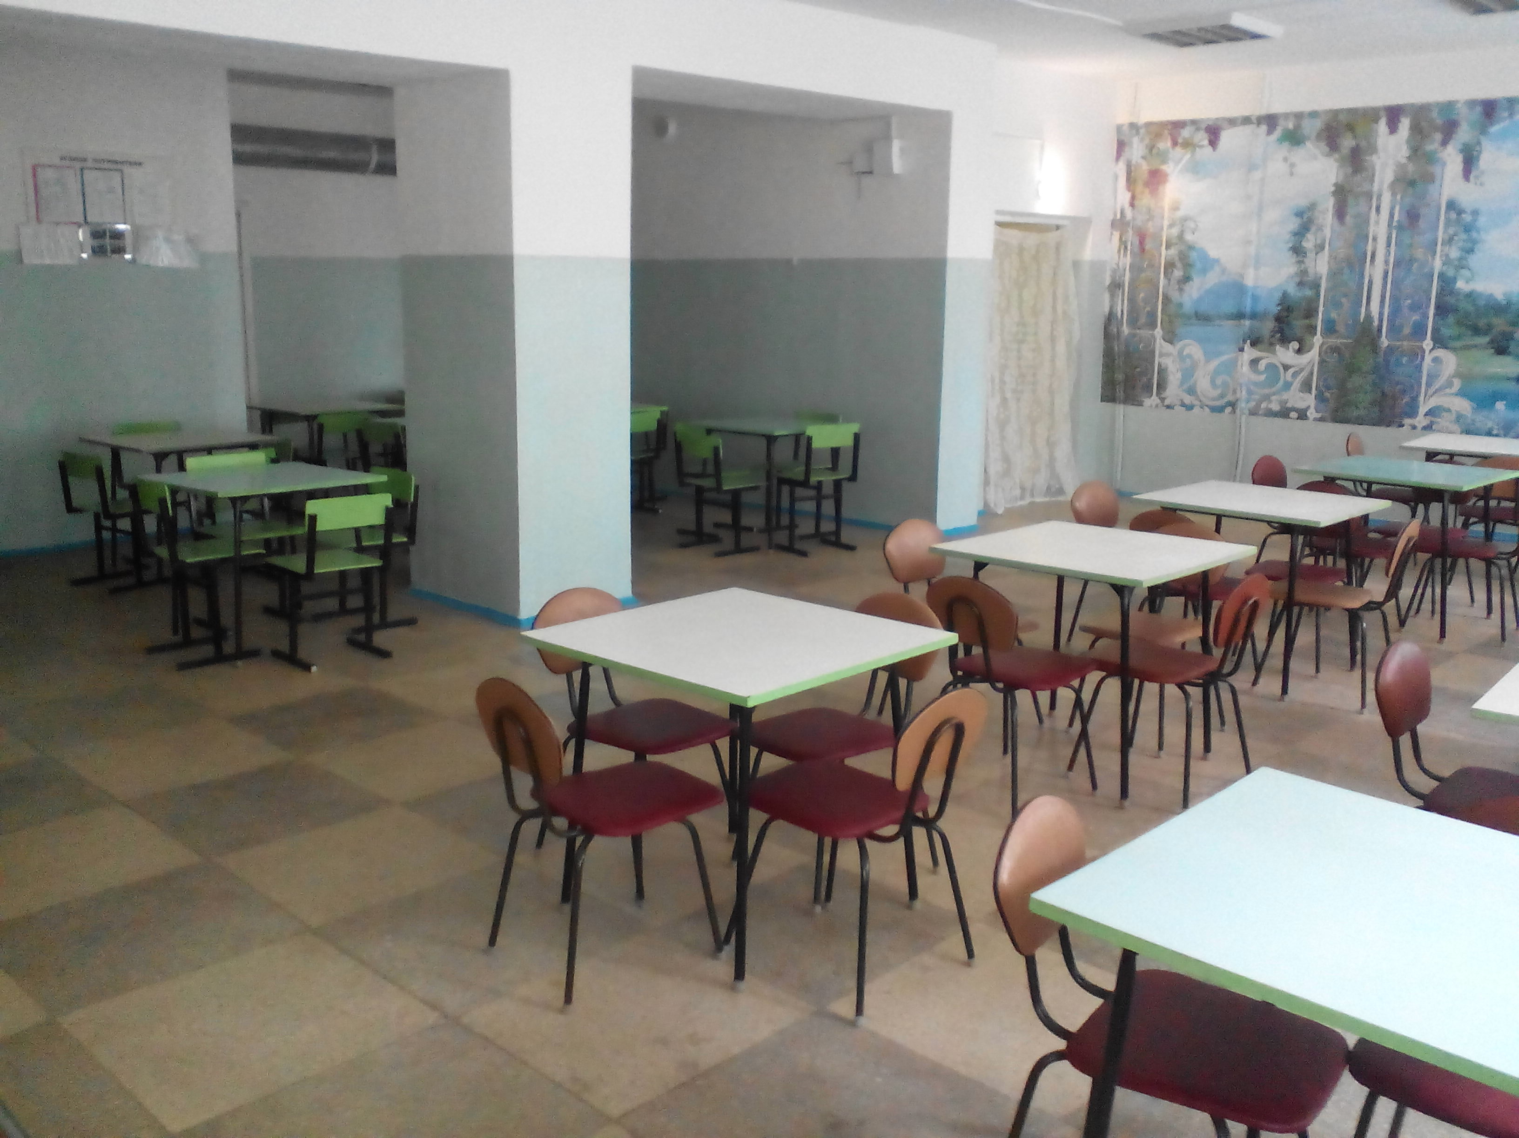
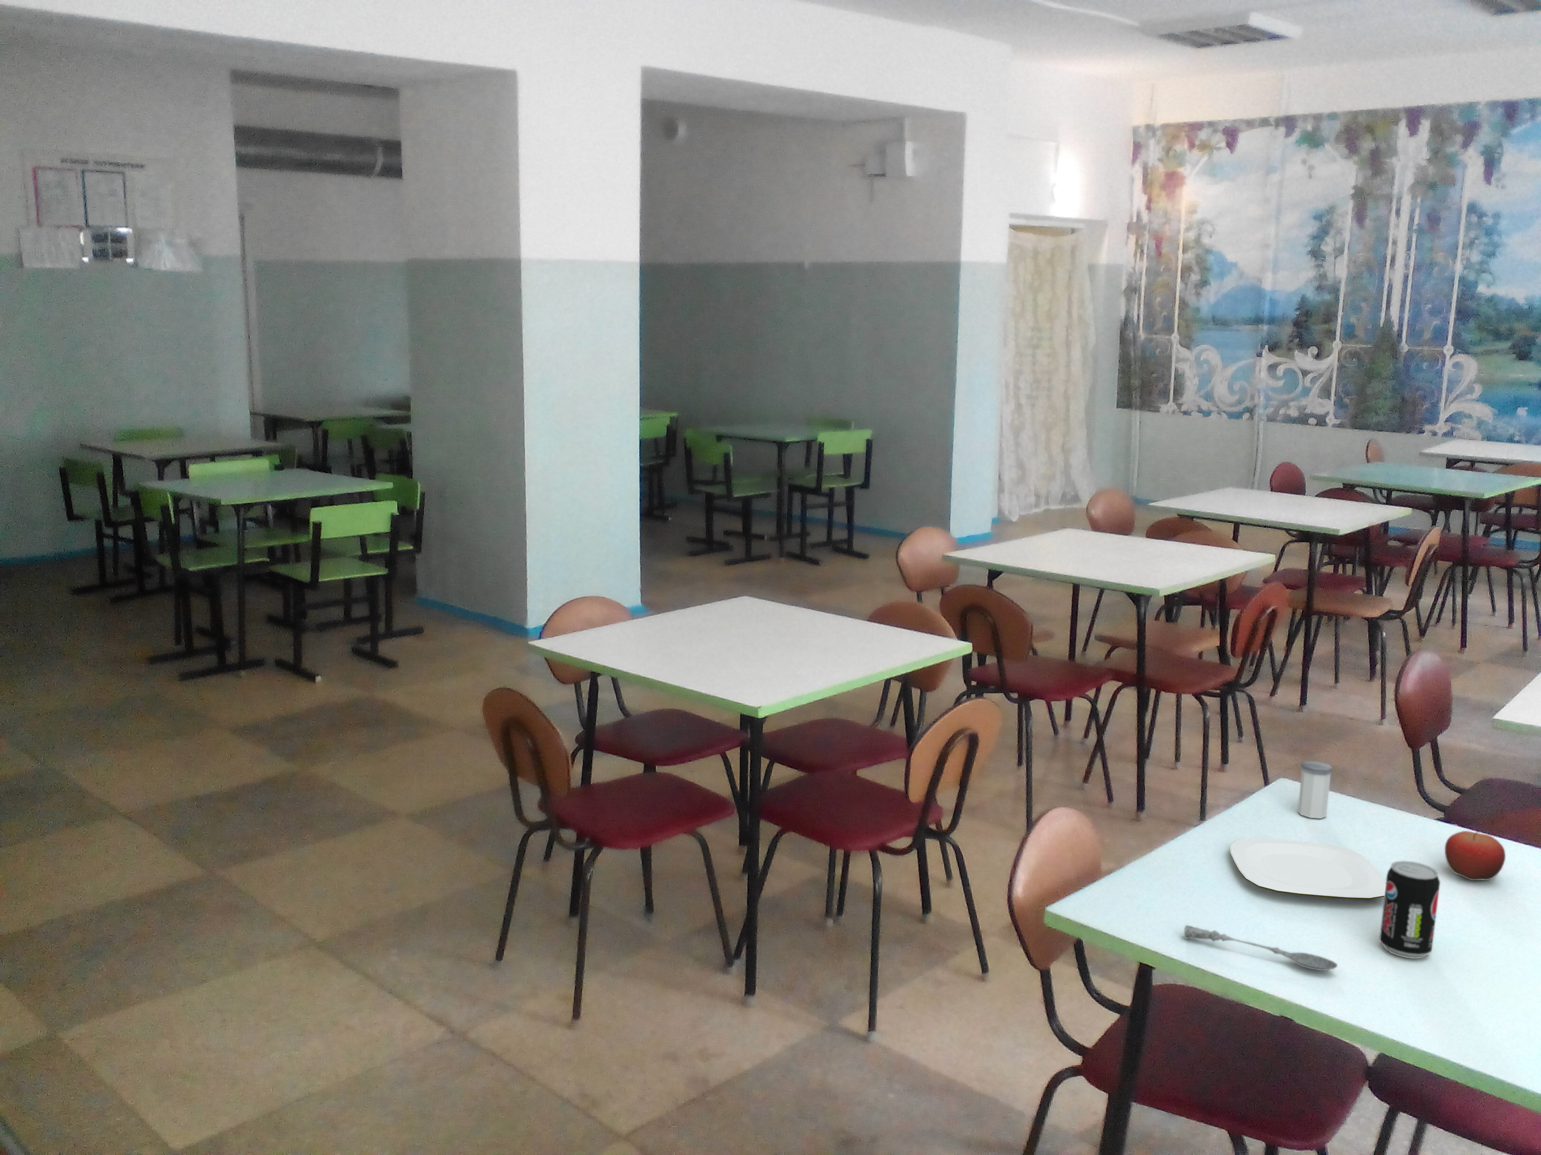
+ soupspoon [1183,924,1338,971]
+ beverage can [1380,860,1440,960]
+ salt shaker [1297,761,1334,819]
+ plate [1229,838,1386,900]
+ fruit [1444,830,1506,881]
